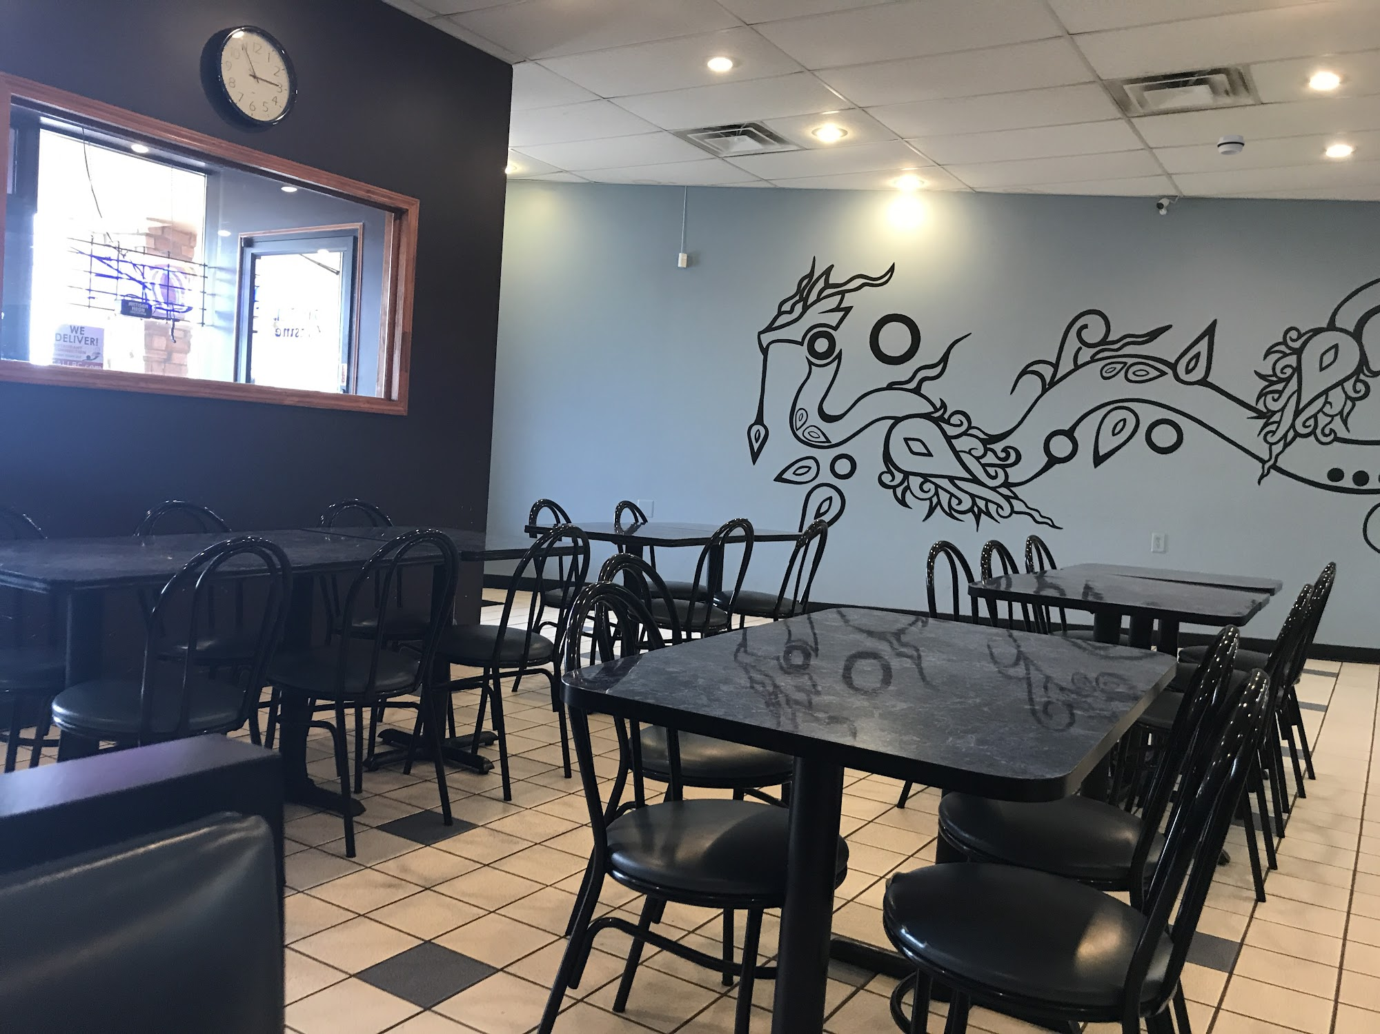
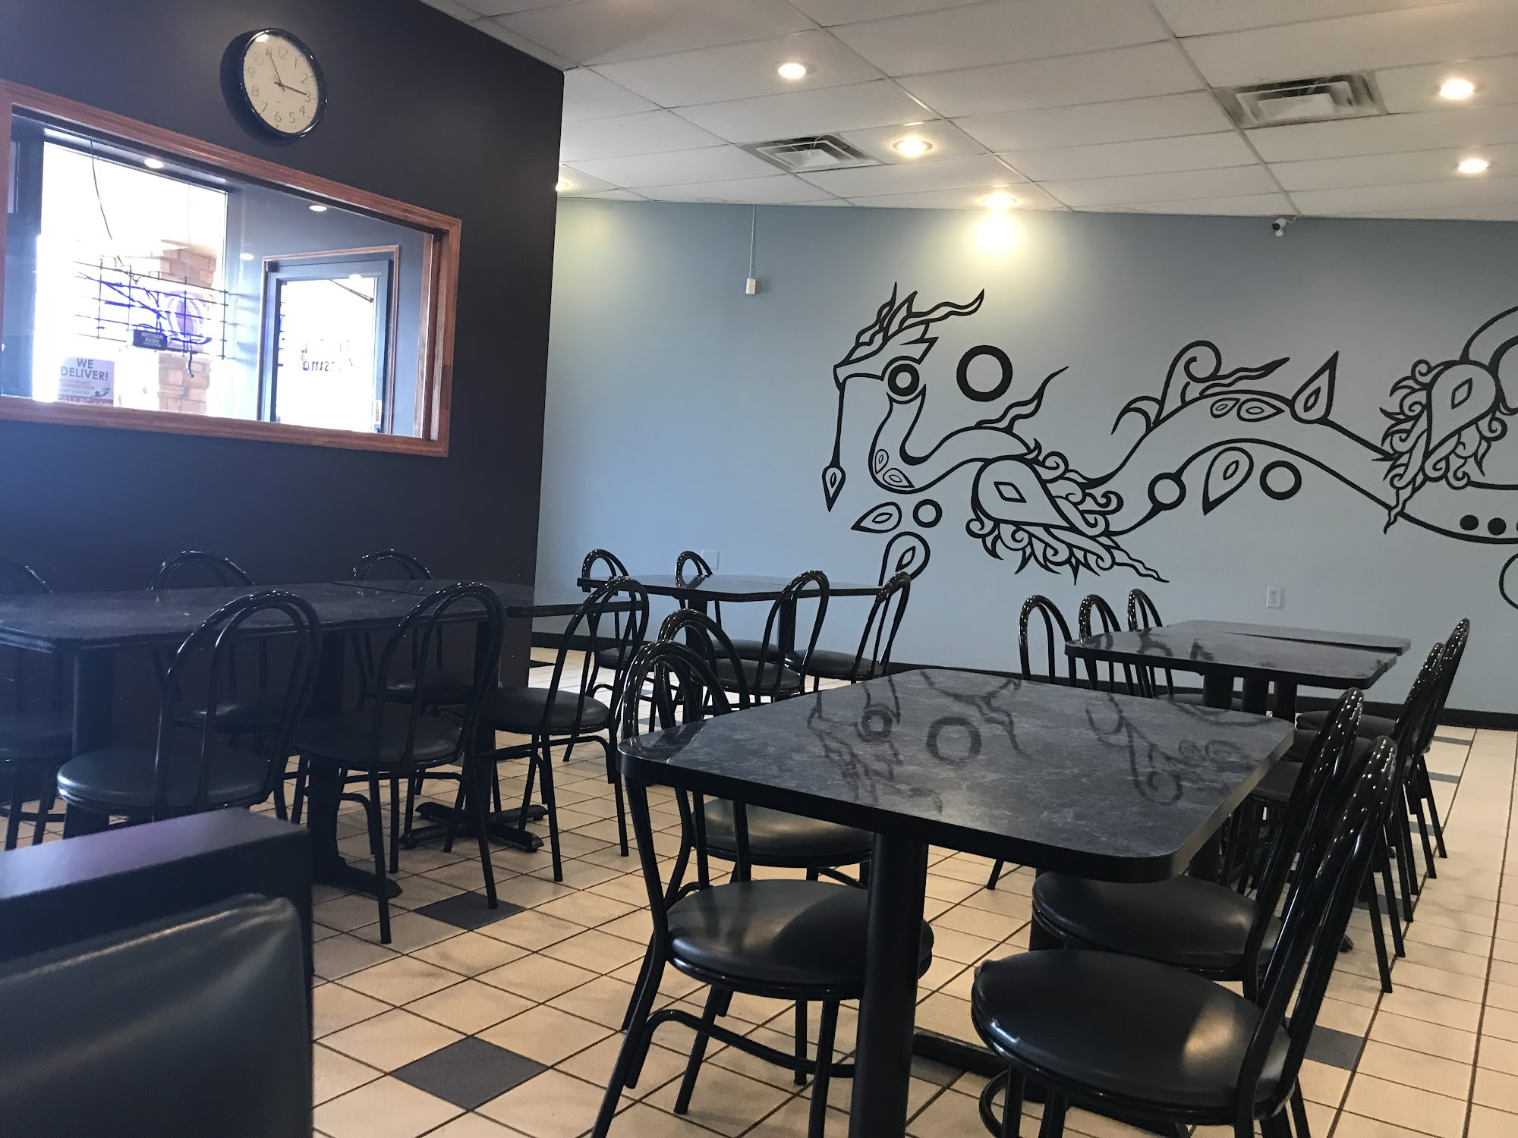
- smoke detector [1217,135,1245,155]
